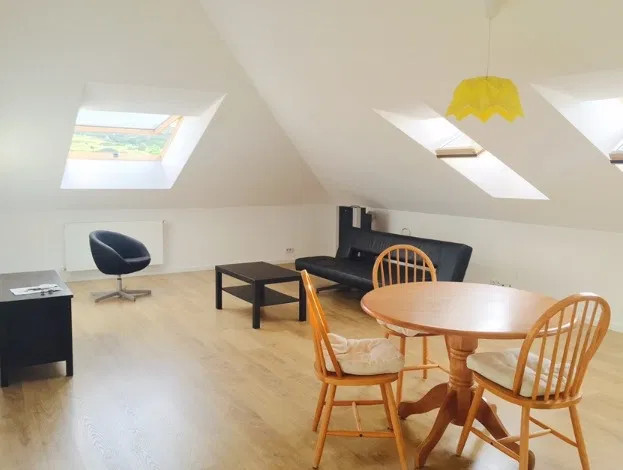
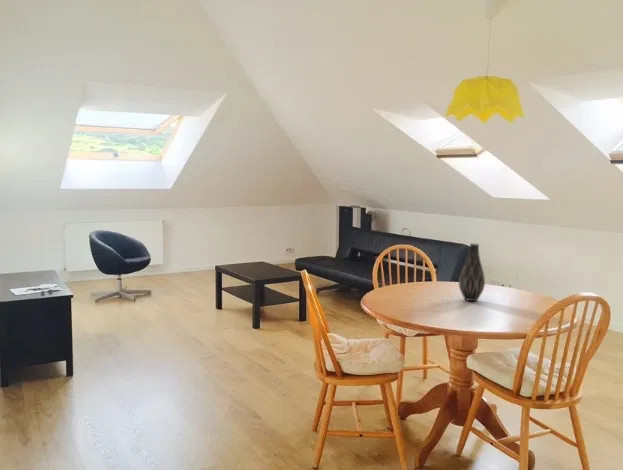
+ vase [458,242,486,302]
